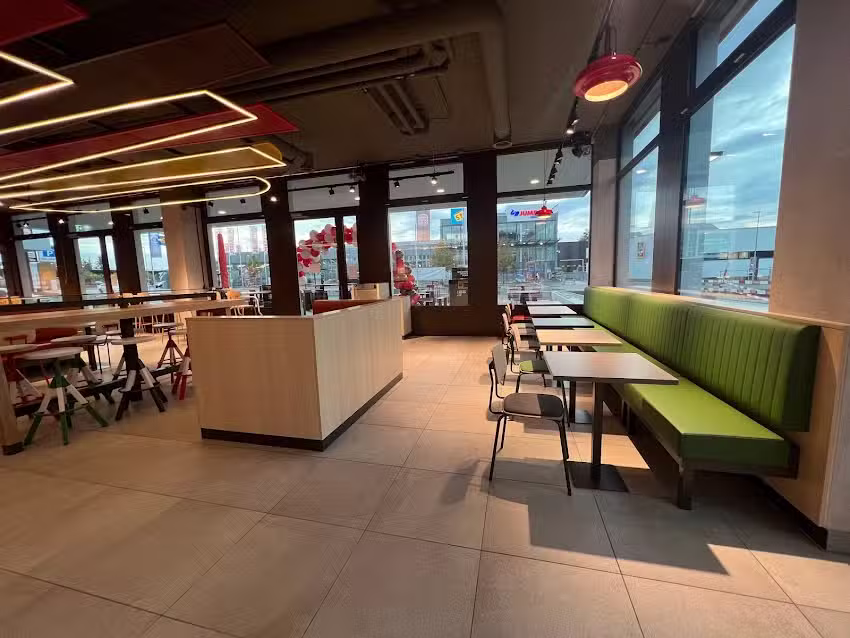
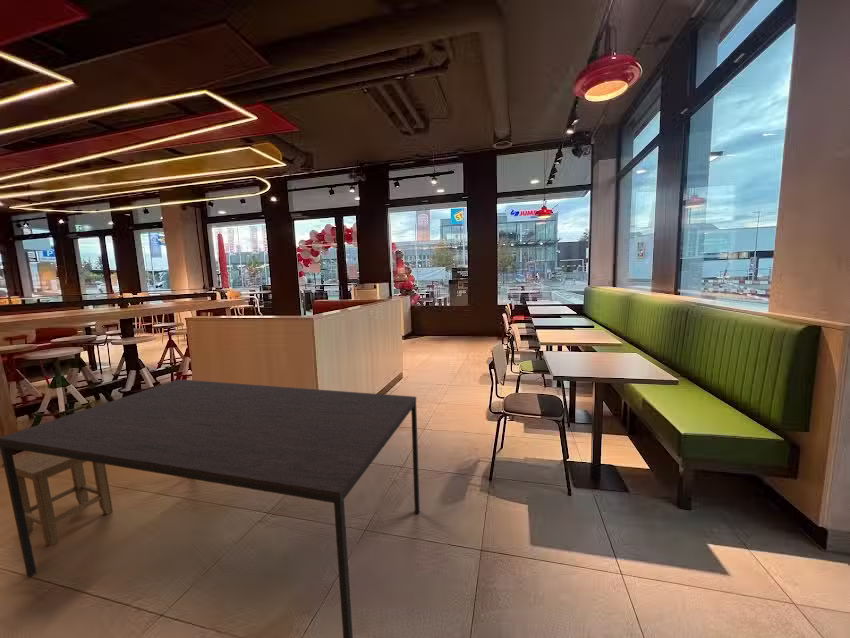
+ dining table [0,378,421,638]
+ stool [1,452,114,547]
